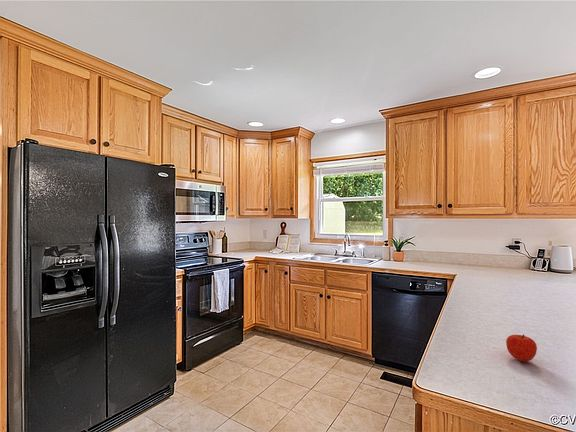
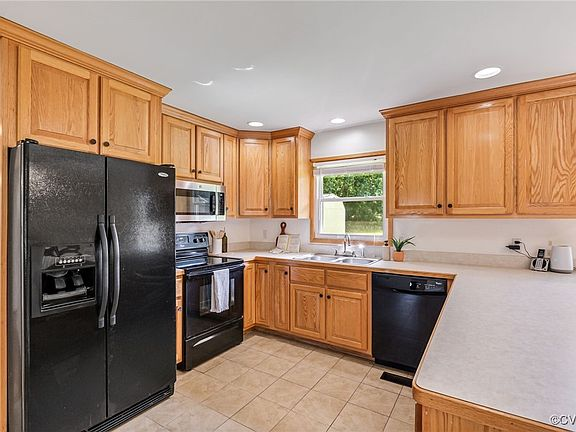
- fruit [505,333,538,363]
